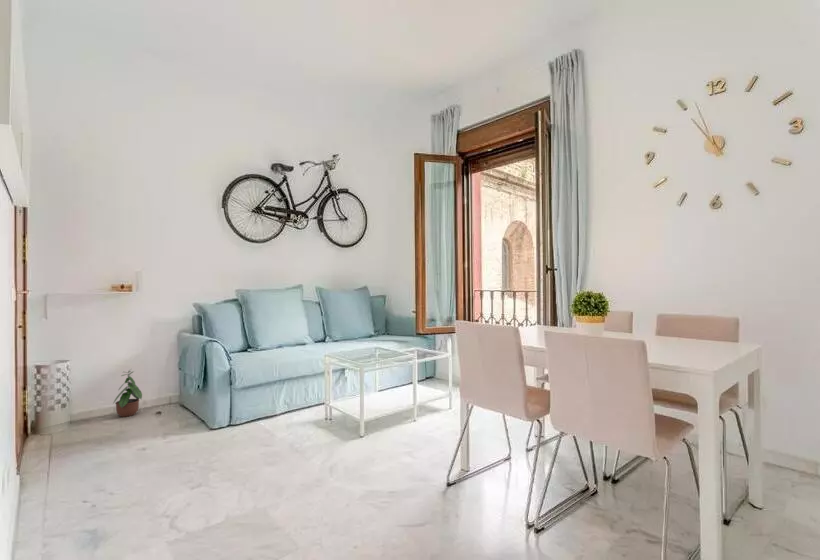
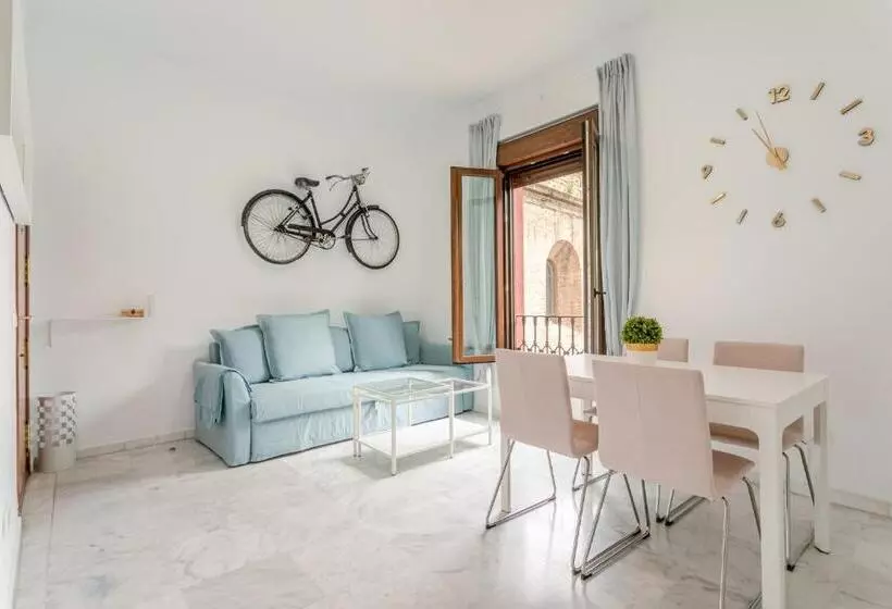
- potted plant [112,368,143,418]
